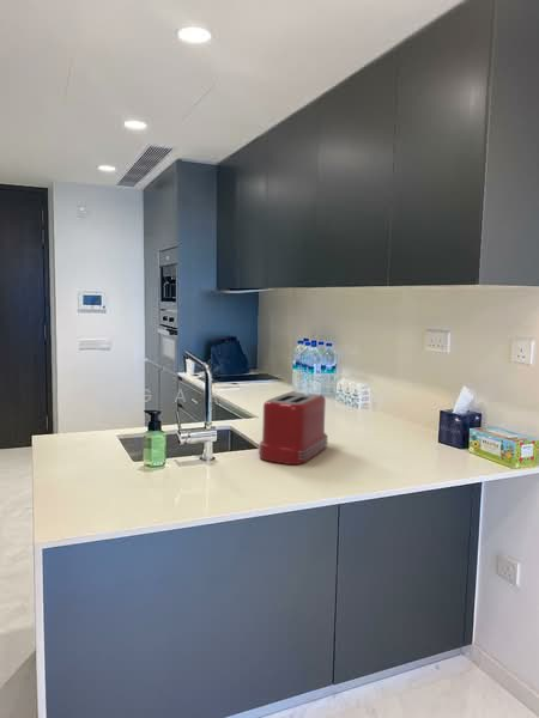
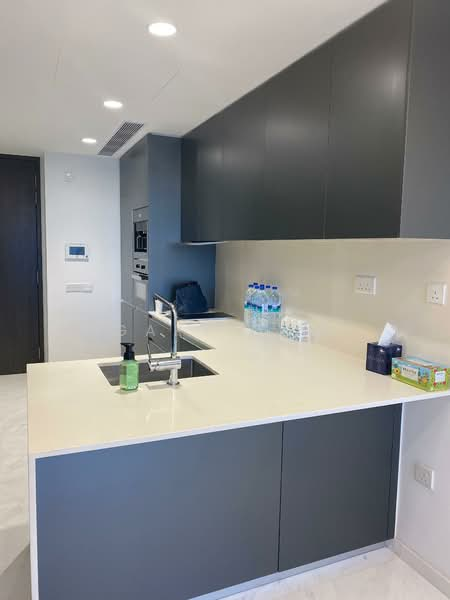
- toaster [258,390,329,466]
